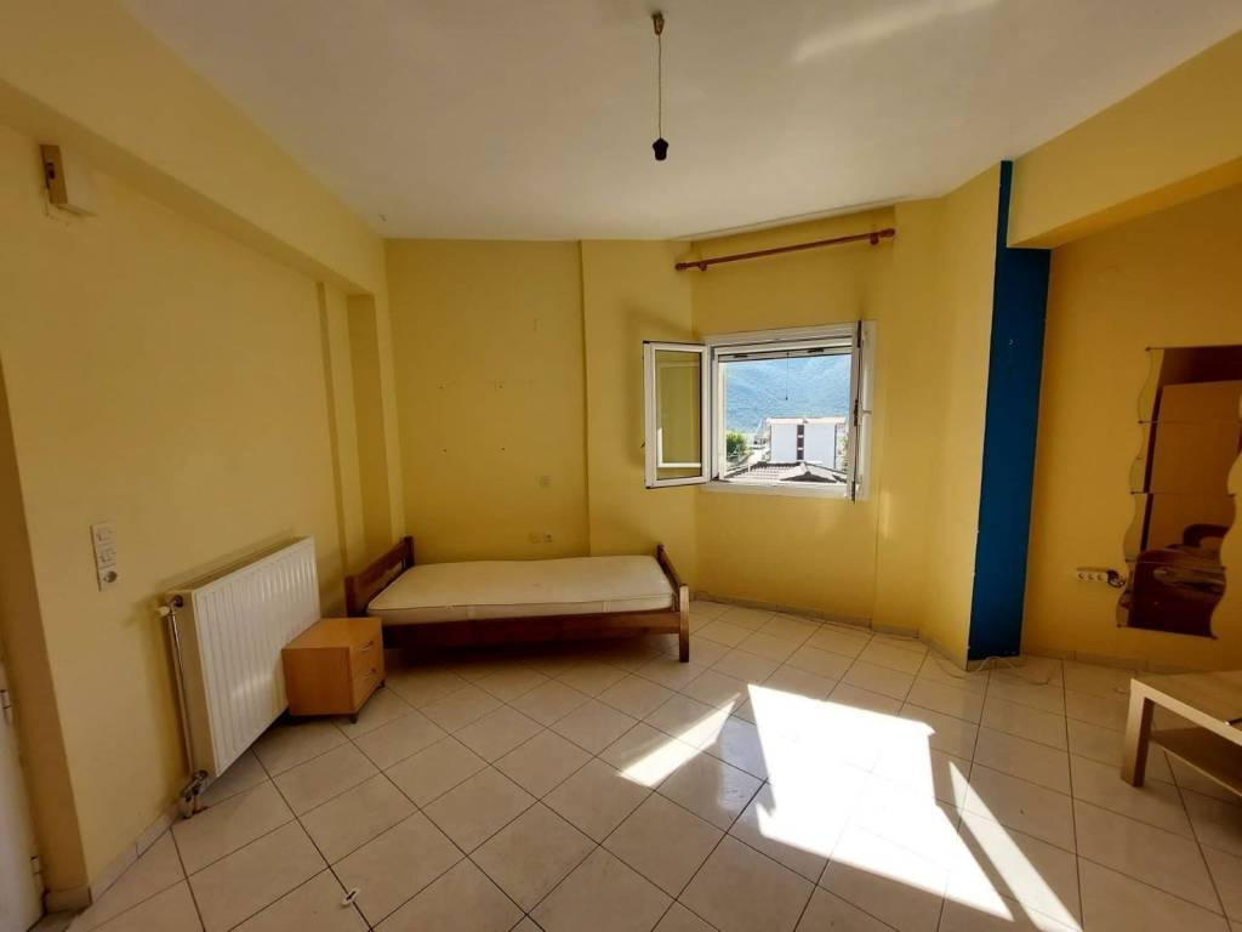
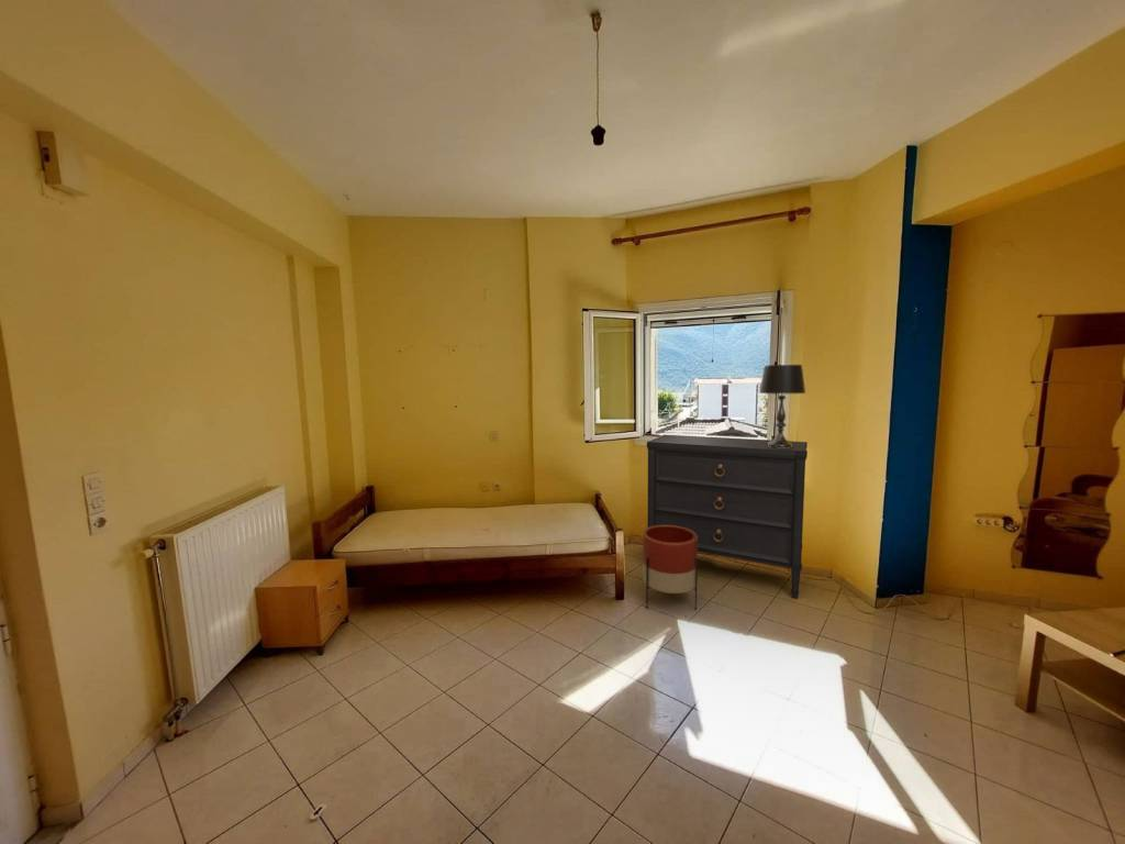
+ planter [642,525,699,611]
+ table lamp [758,364,806,448]
+ dresser [646,434,809,600]
